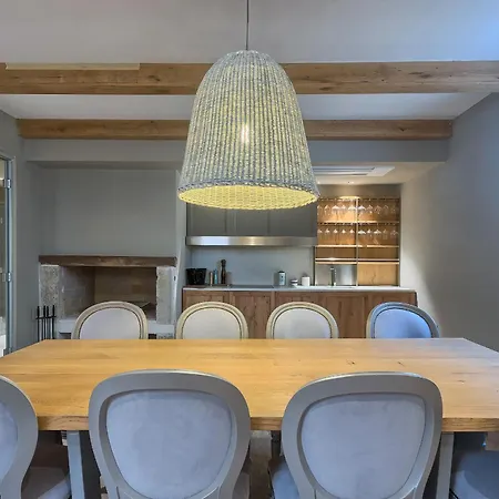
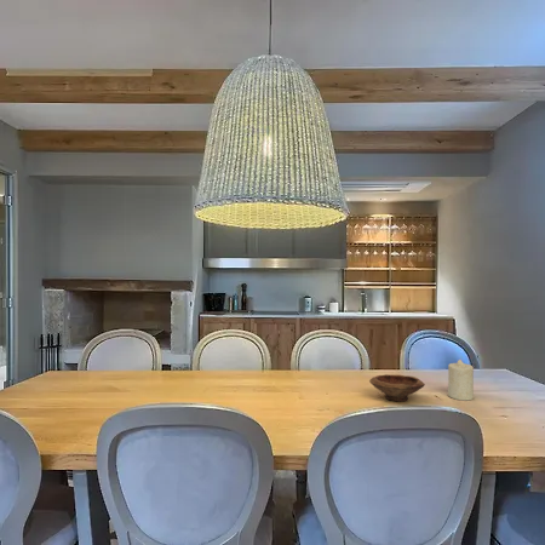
+ candle [447,358,475,402]
+ bowl [368,373,425,402]
